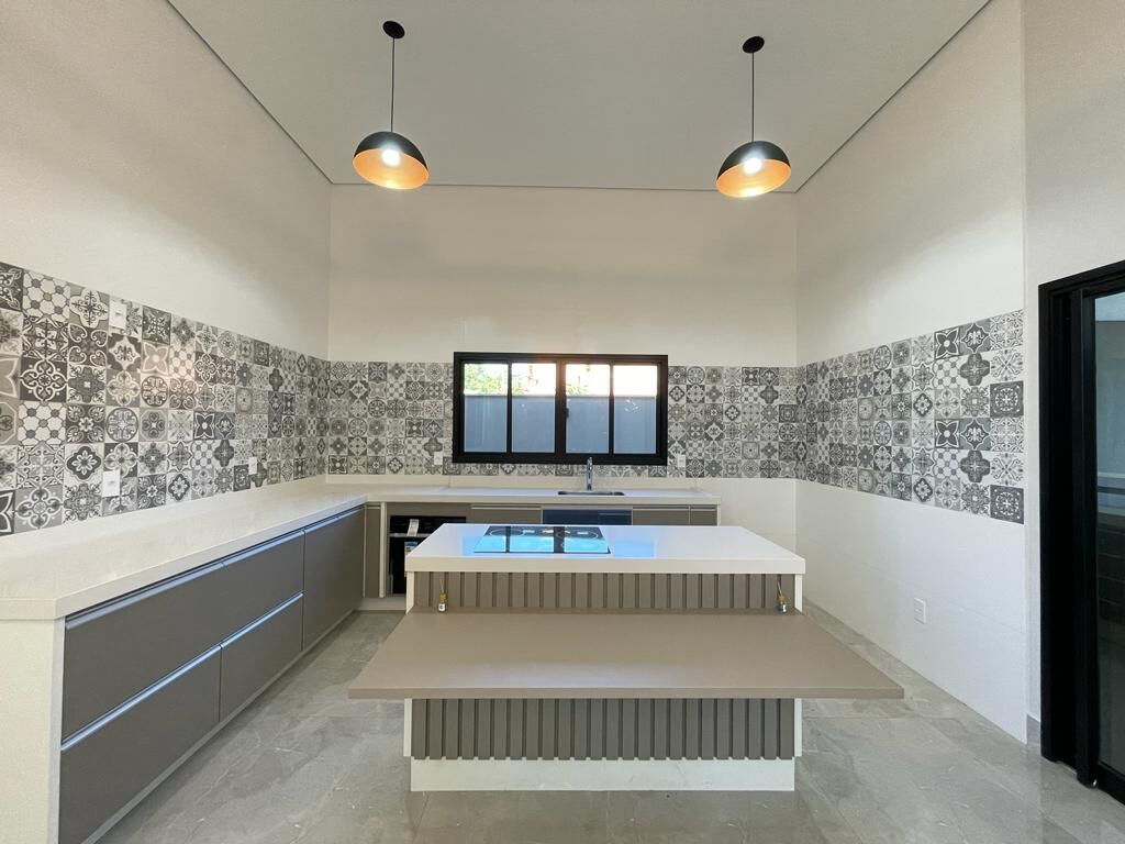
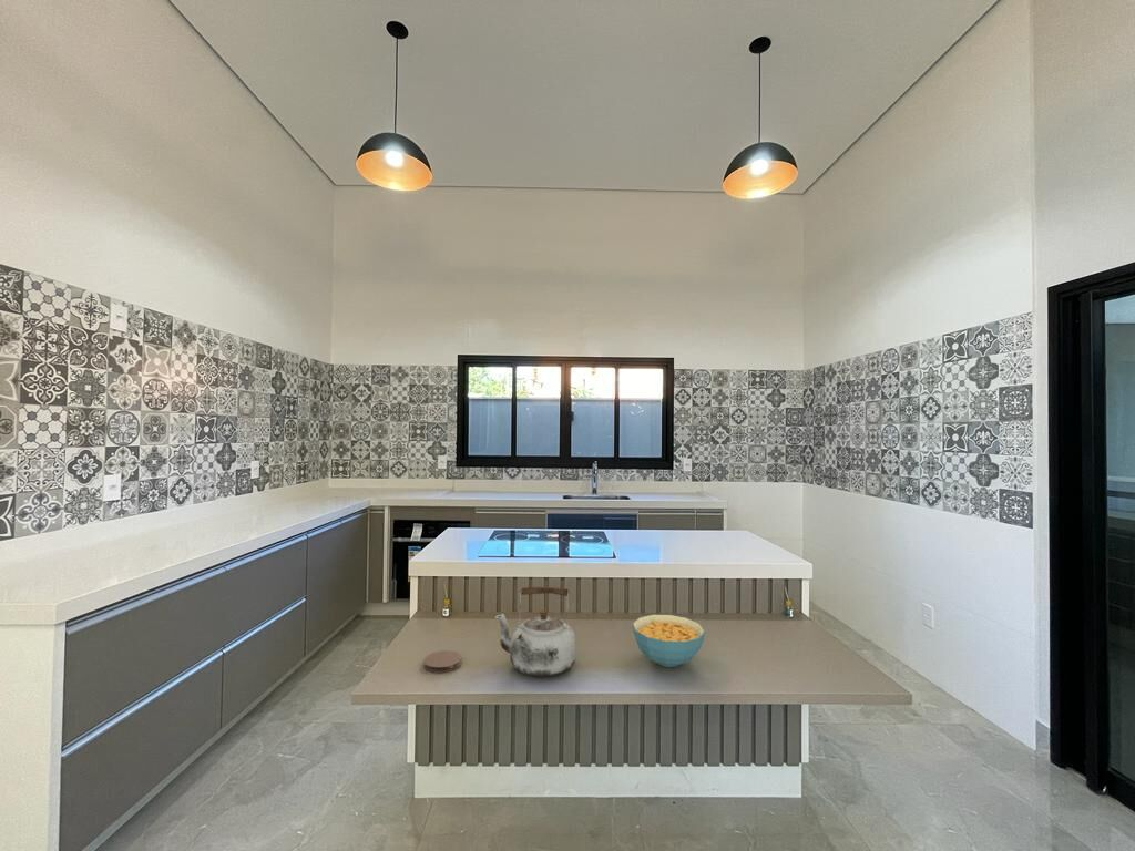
+ cereal bowl [632,614,706,668]
+ coaster [422,649,462,674]
+ kettle [494,586,576,678]
